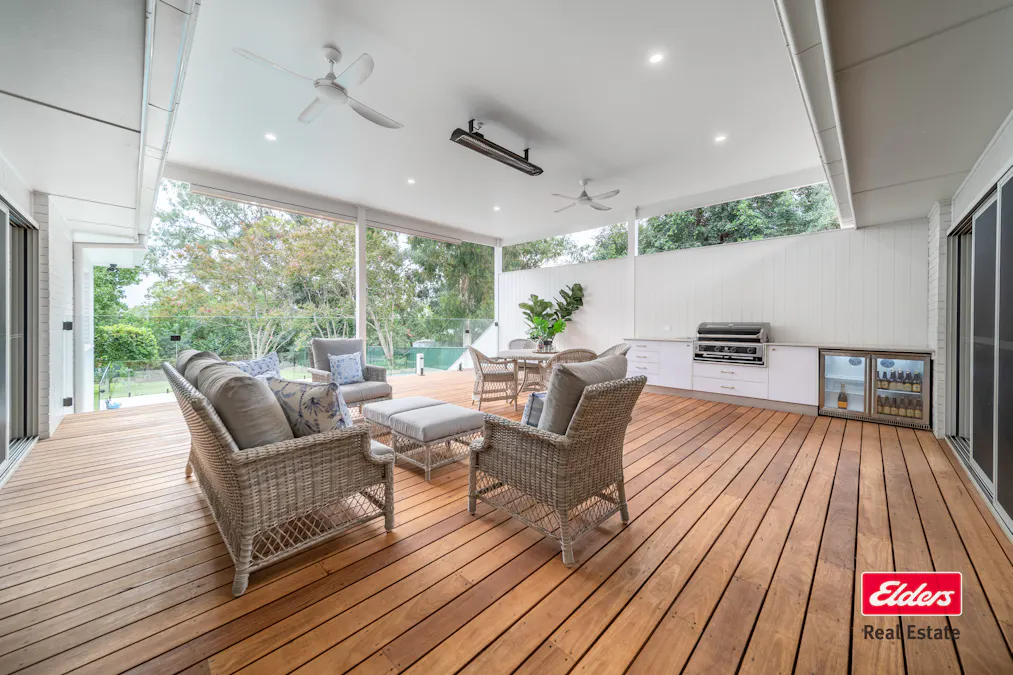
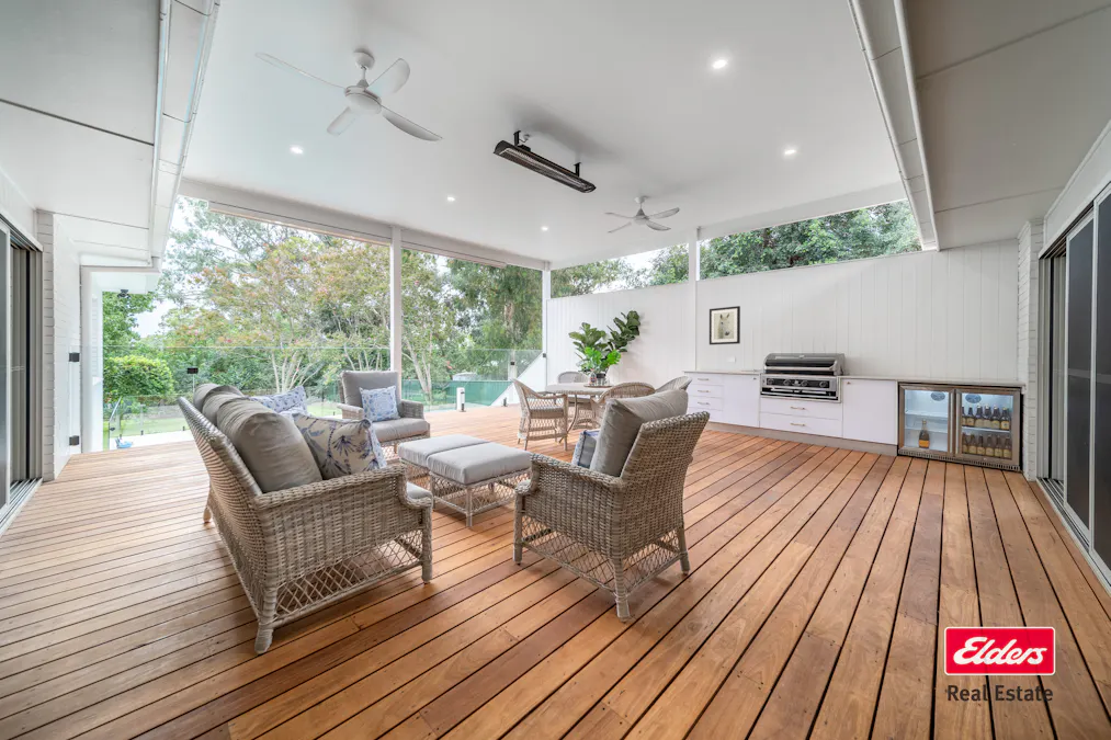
+ wall art [708,305,741,346]
